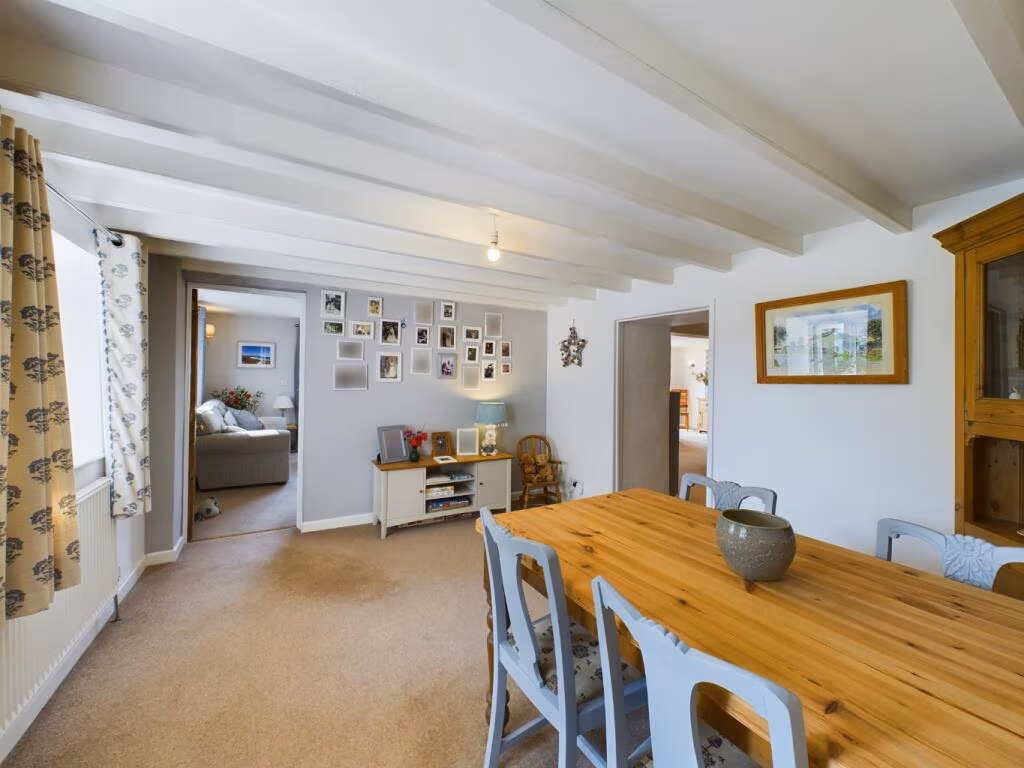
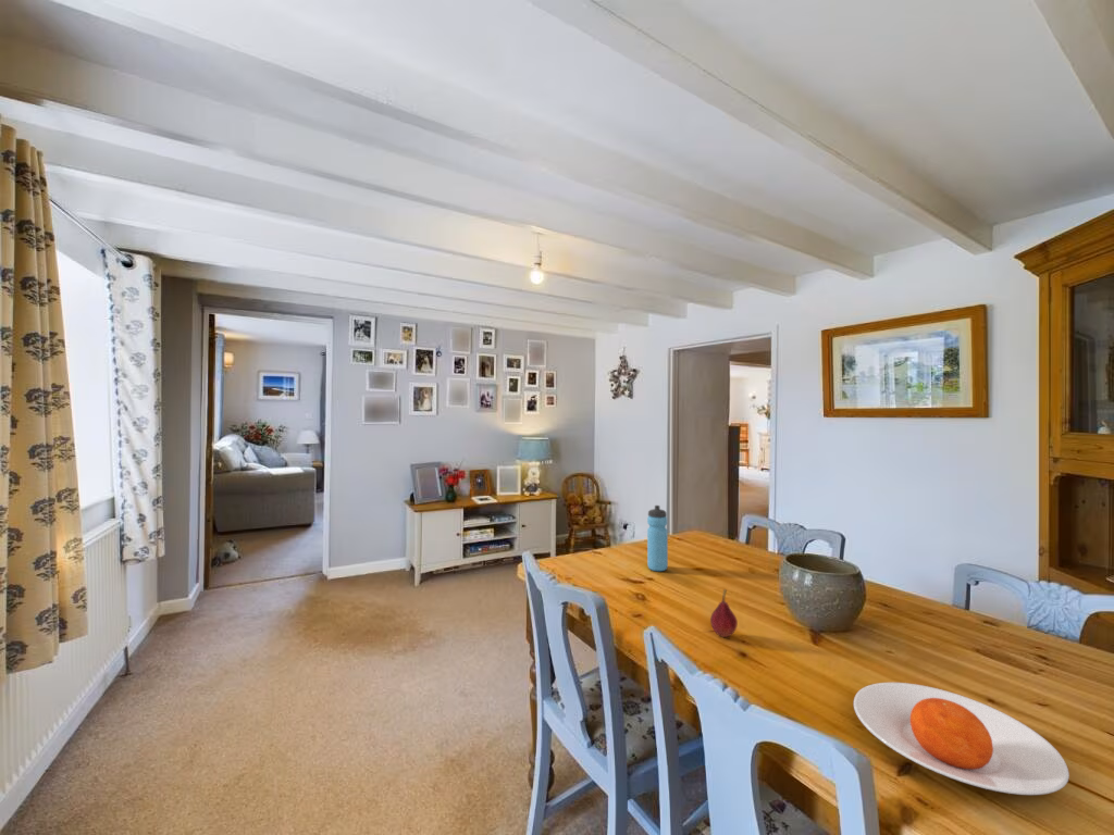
+ water bottle [646,504,669,572]
+ fruit [709,588,739,638]
+ plate [853,682,1070,796]
